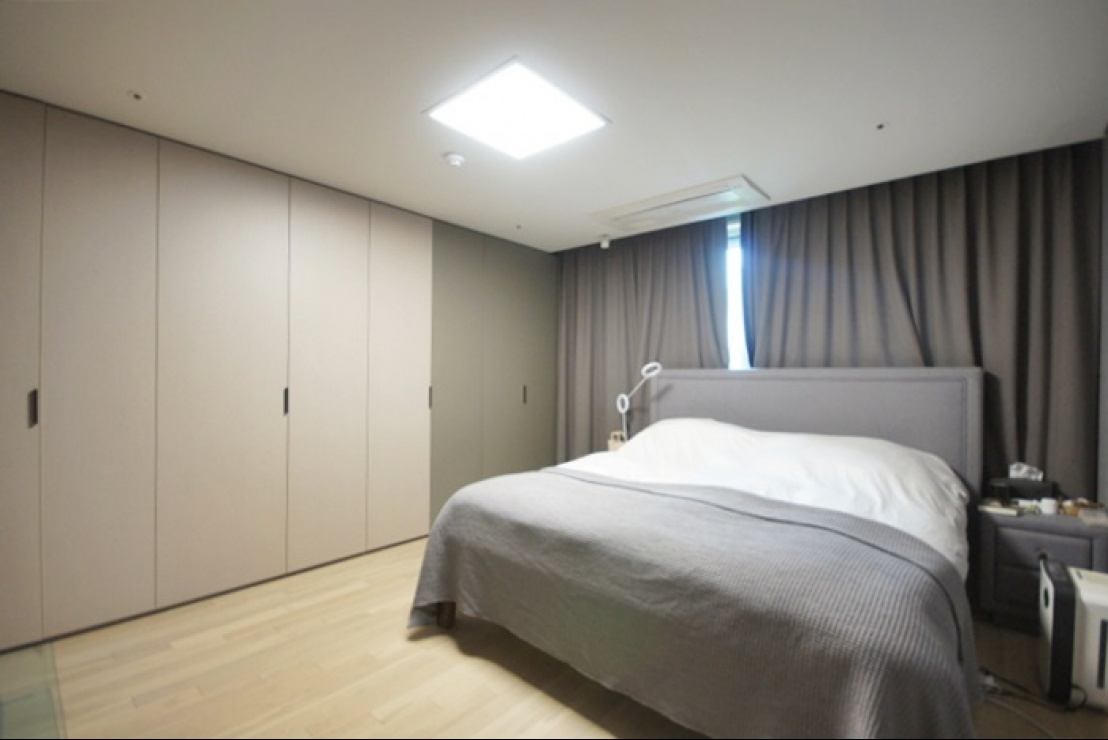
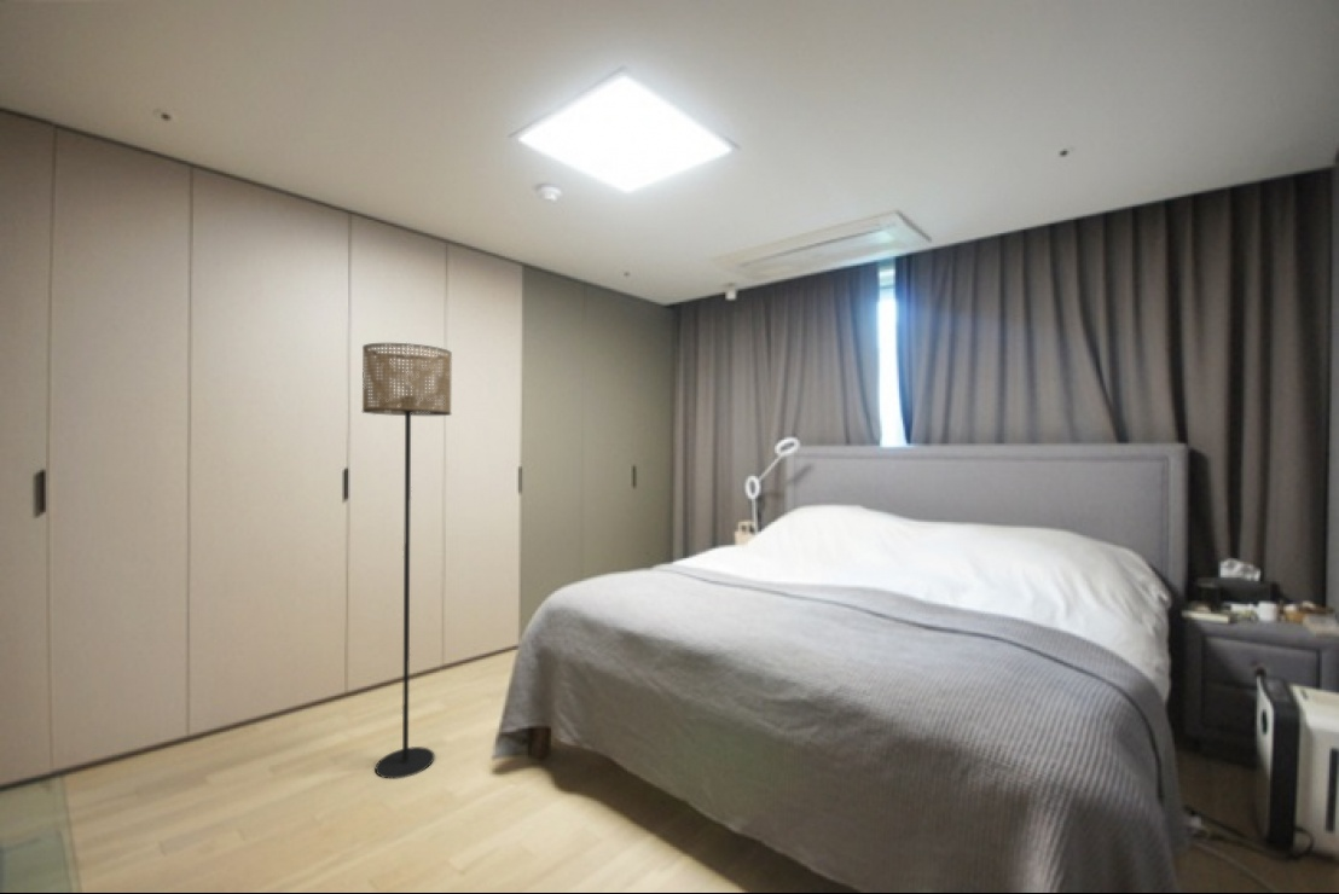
+ floor lamp [361,342,453,779]
